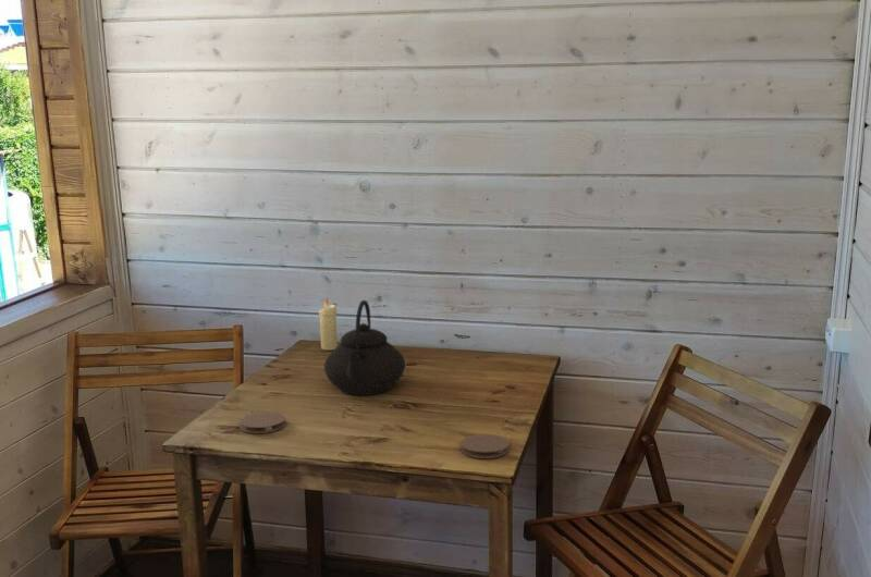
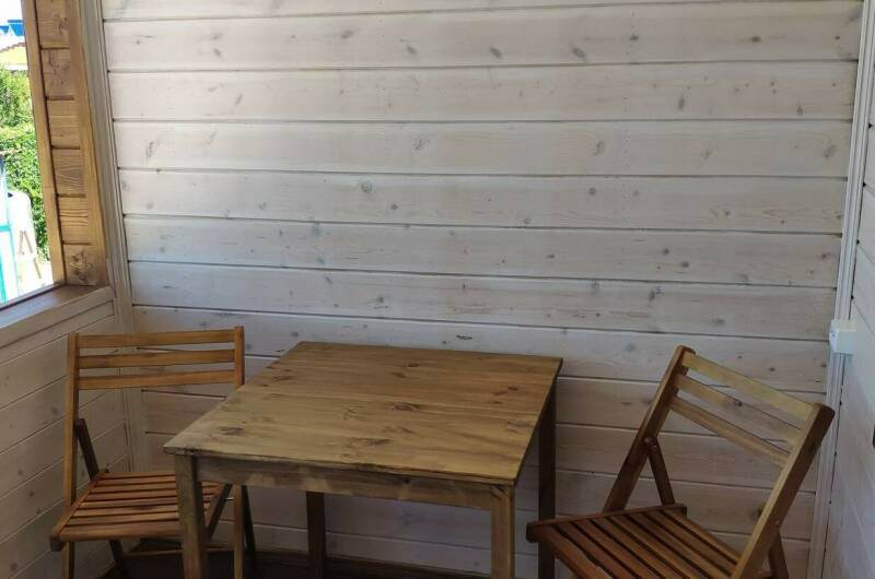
- coaster [459,433,511,459]
- teapot [323,299,406,396]
- coaster [238,410,286,434]
- candle [318,296,339,352]
